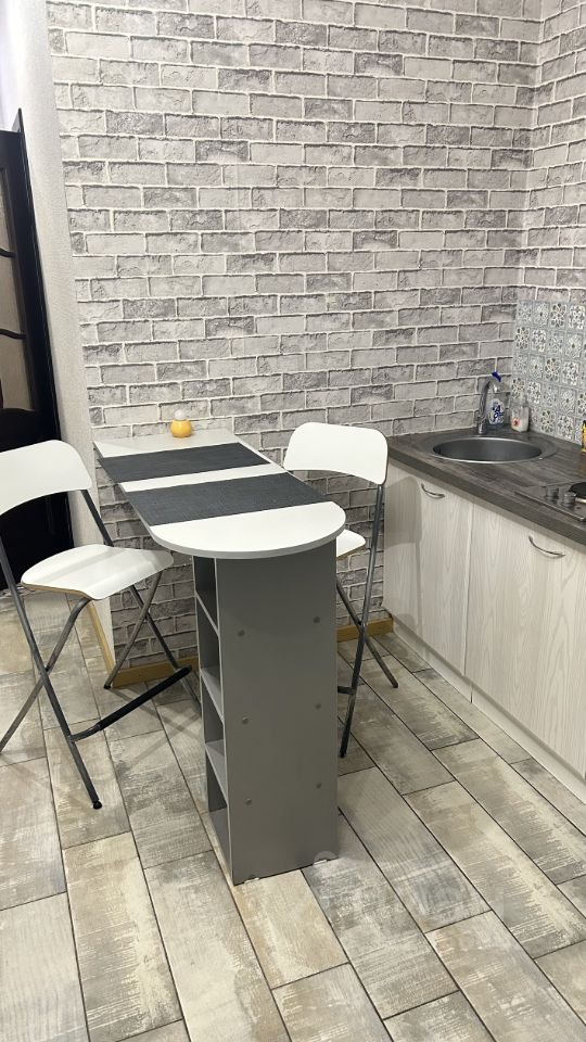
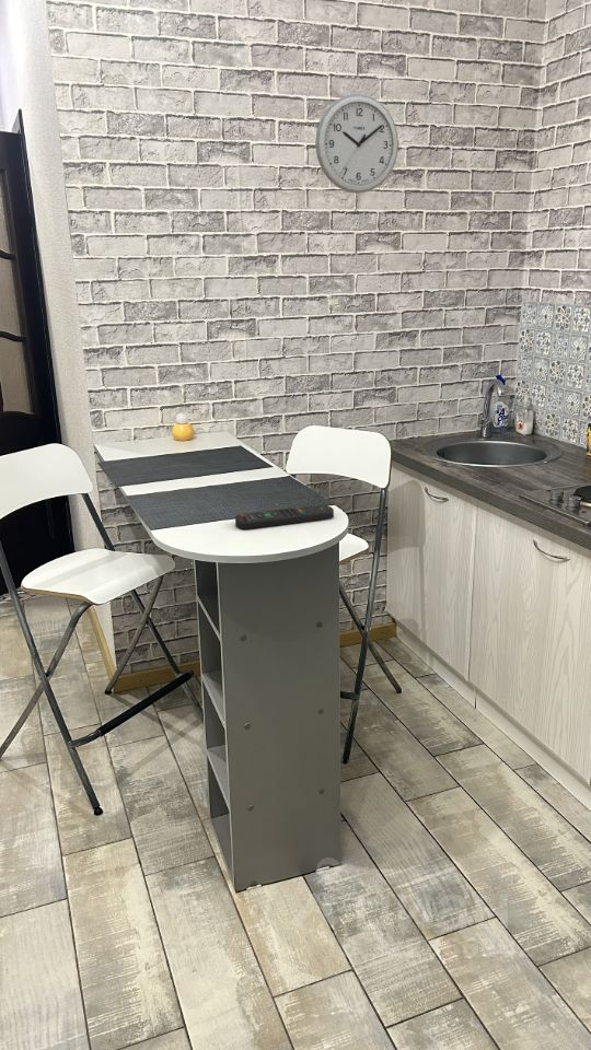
+ remote control [234,503,335,530]
+ wall clock [314,93,399,195]
